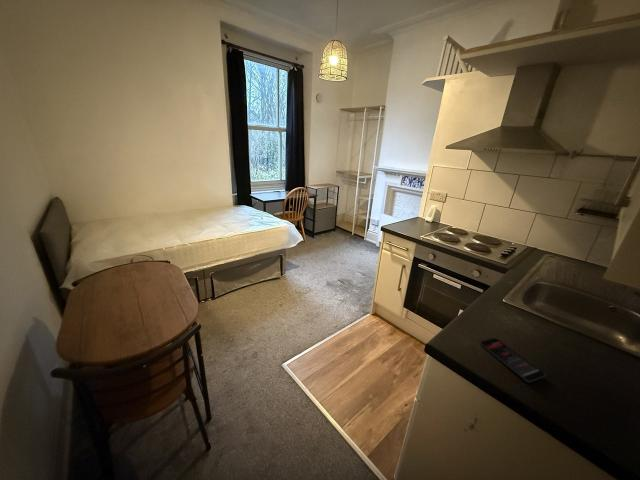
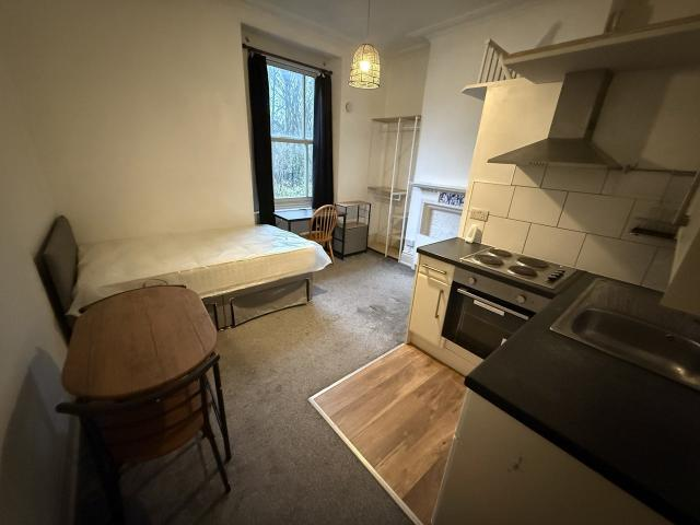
- smartphone [479,337,546,383]
